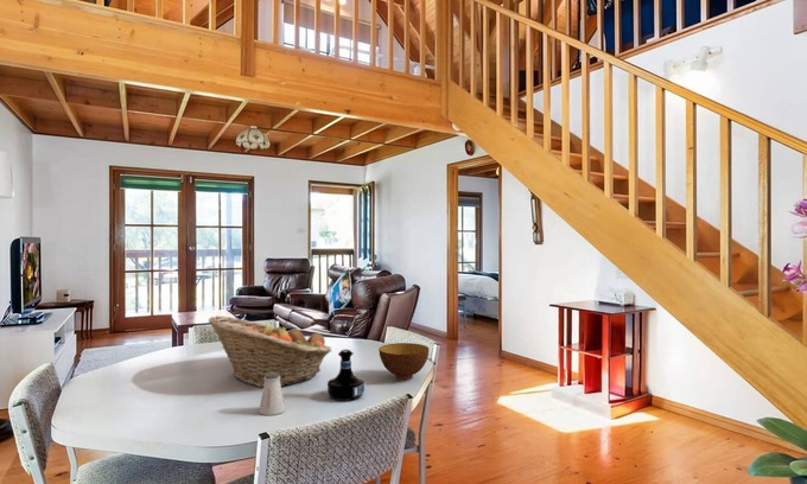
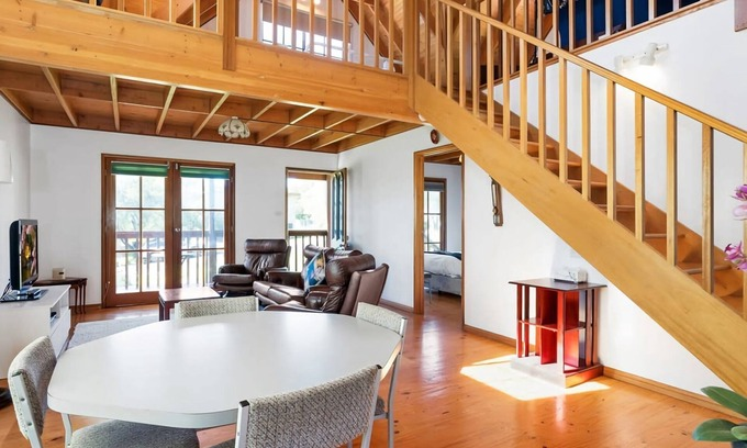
- tequila bottle [326,349,366,402]
- saltshaker [258,374,286,416]
- bowl [377,342,430,381]
- fruit basket [208,314,332,388]
